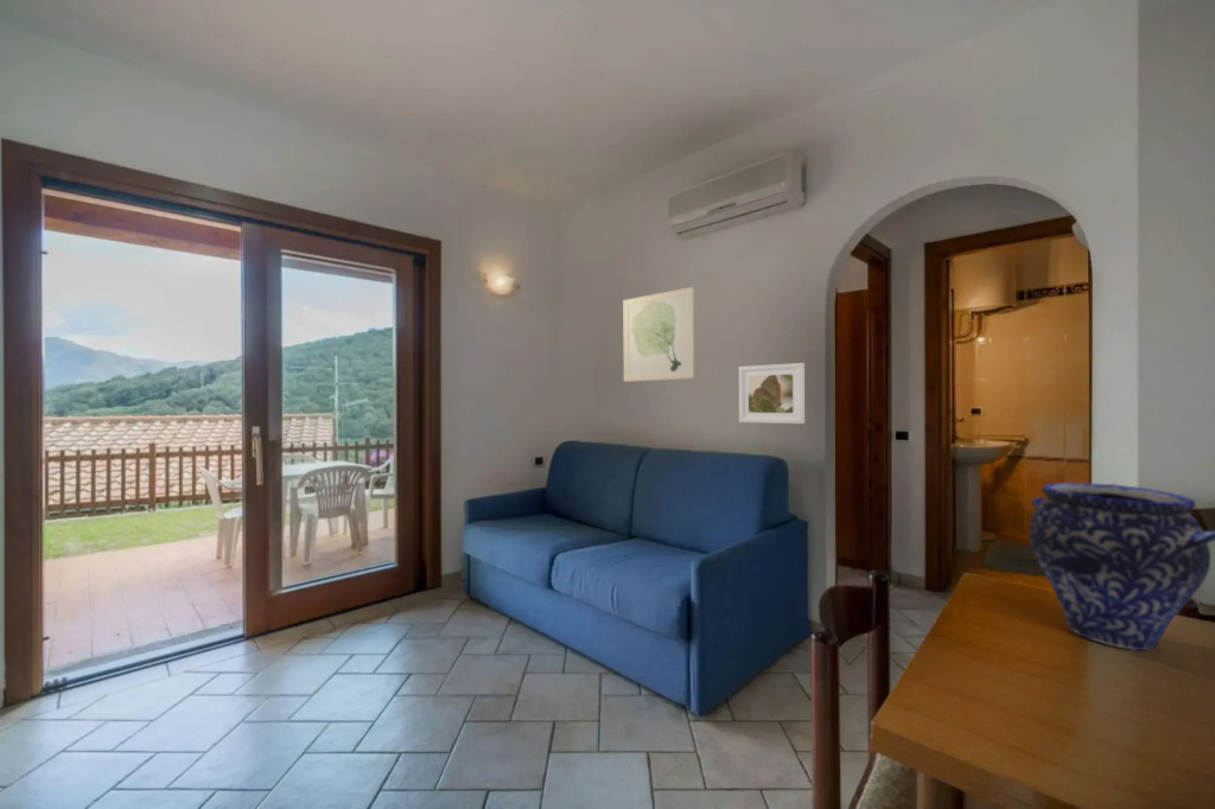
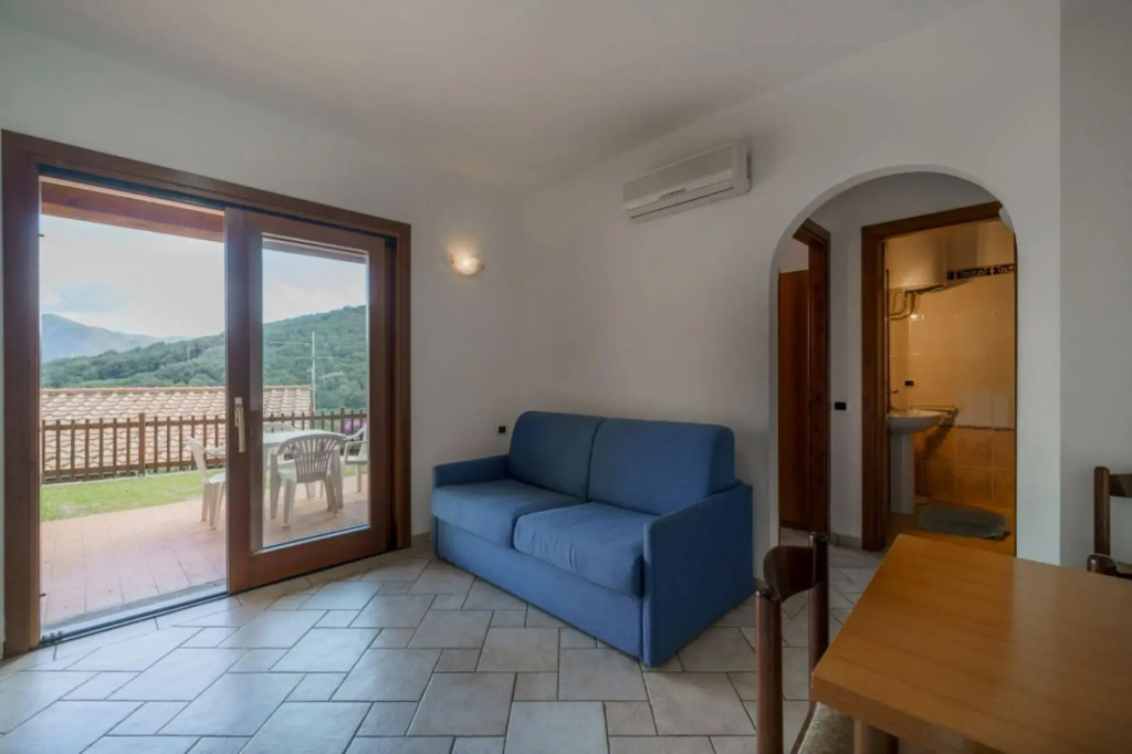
- wall art [623,286,695,383]
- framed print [738,362,806,425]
- vase [1028,482,1215,651]
